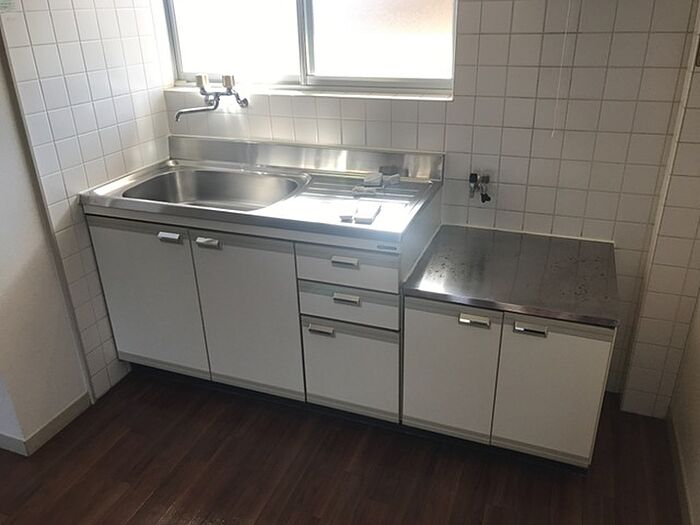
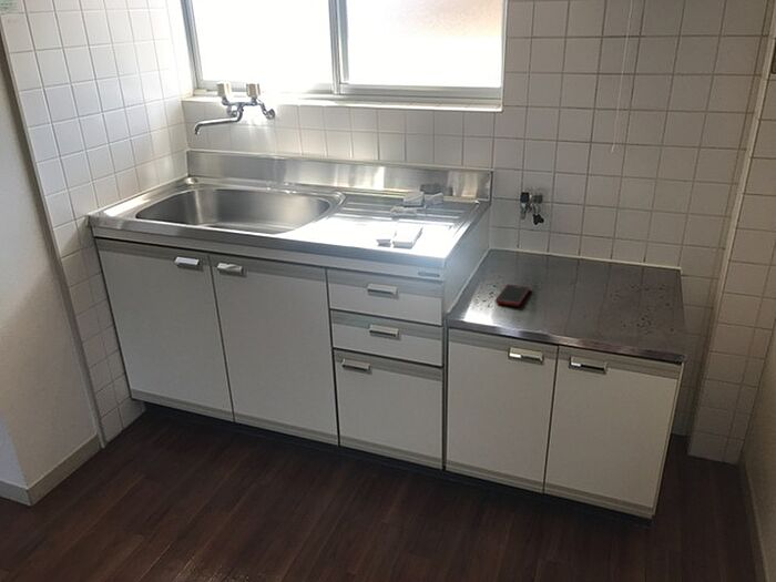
+ cell phone [494,284,531,307]
